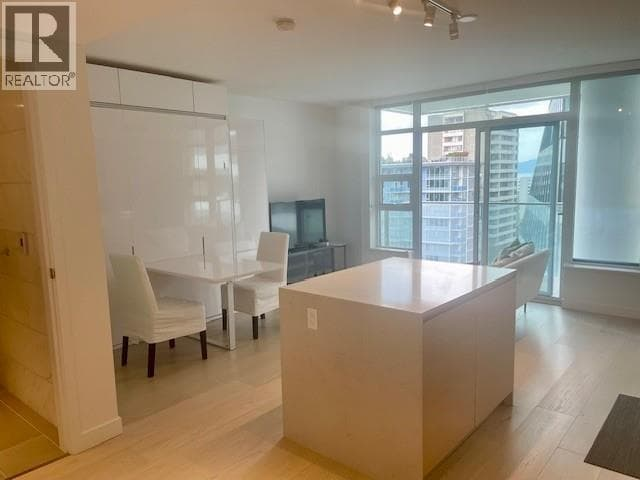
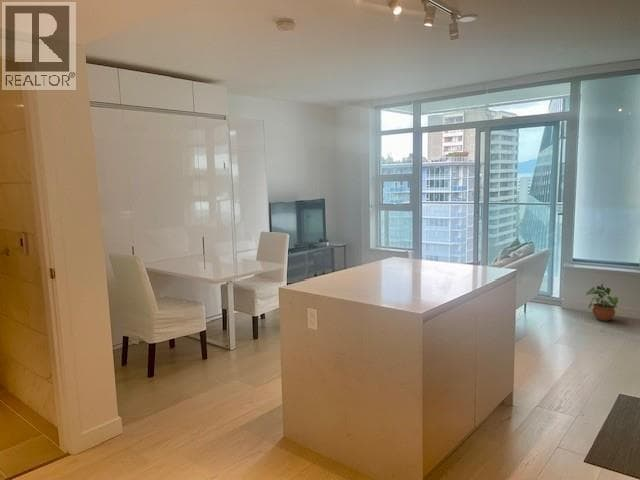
+ potted plant [585,283,619,322]
